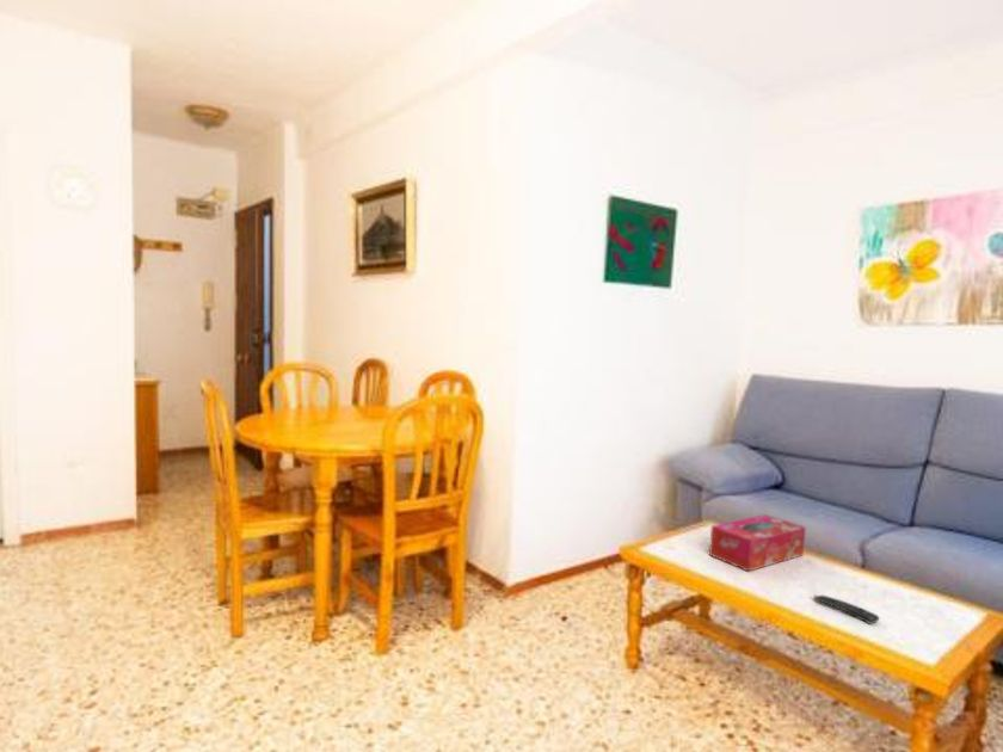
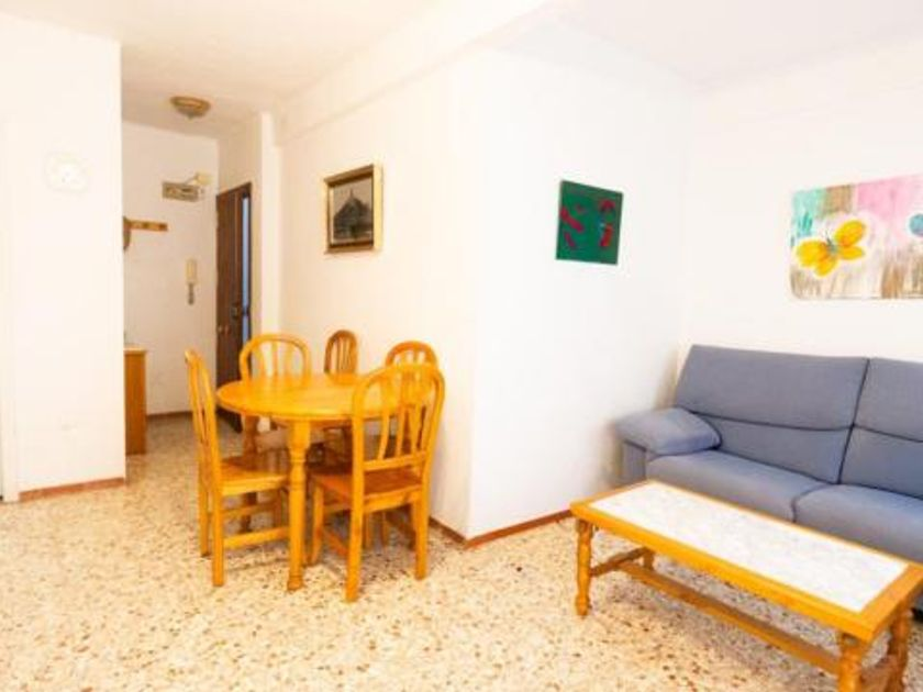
- tissue box [708,513,807,572]
- remote control [812,594,880,625]
